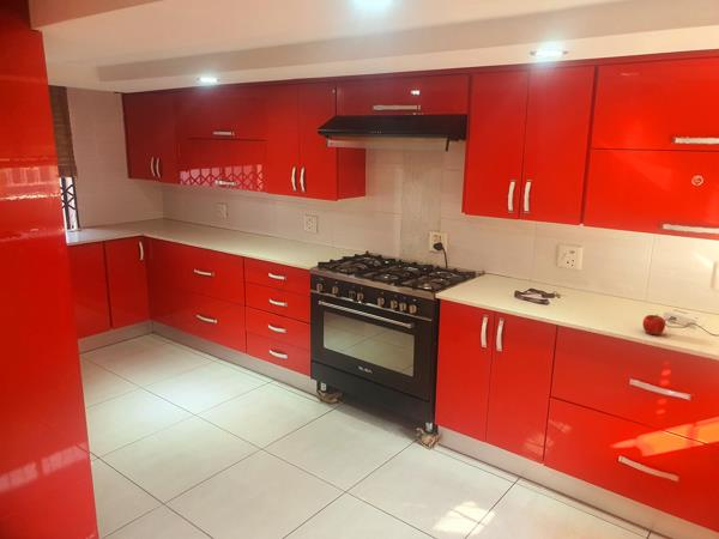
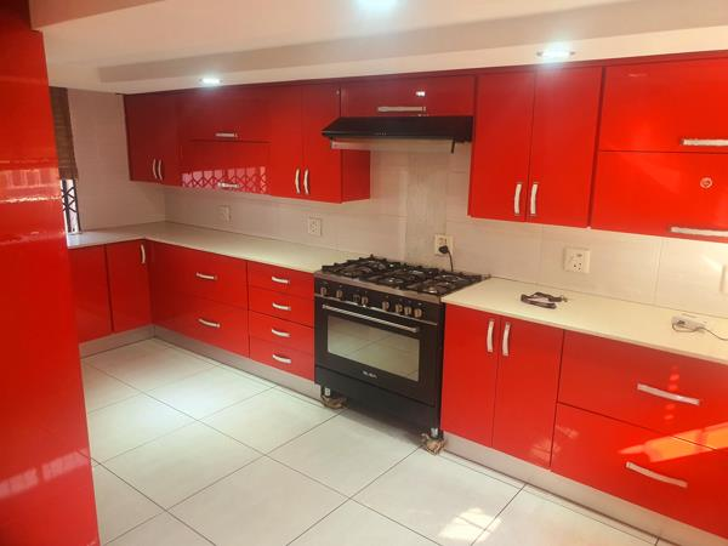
- fruit [641,313,666,335]
